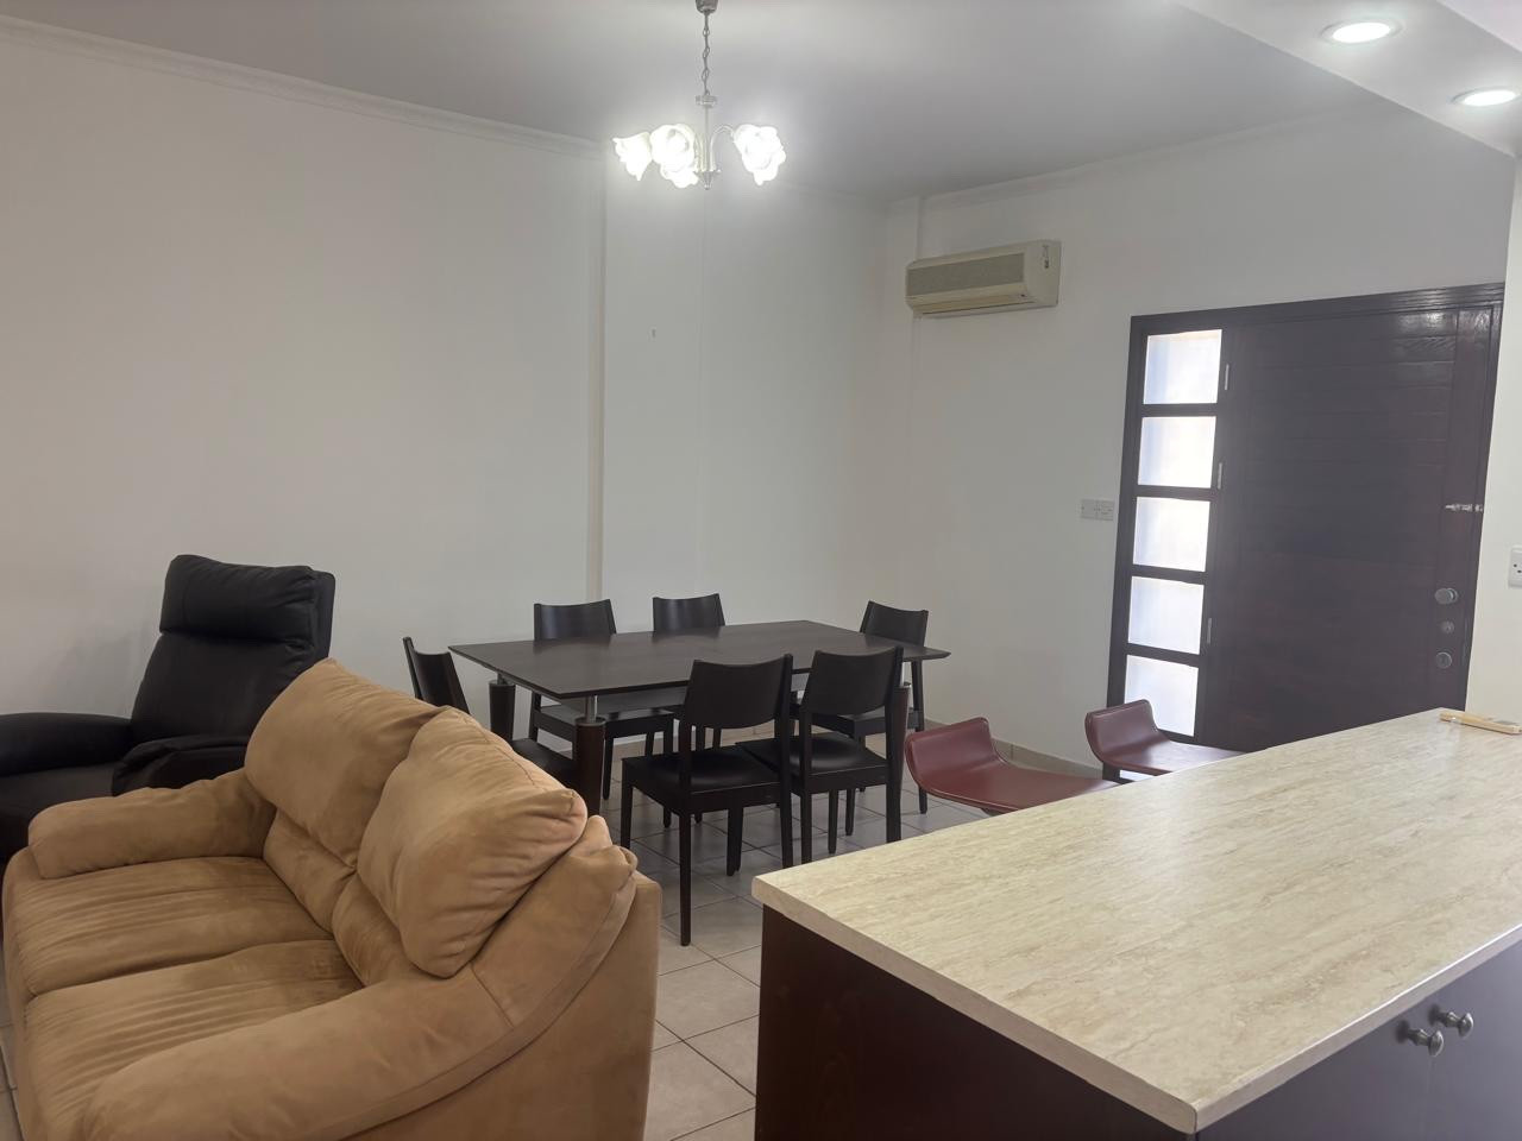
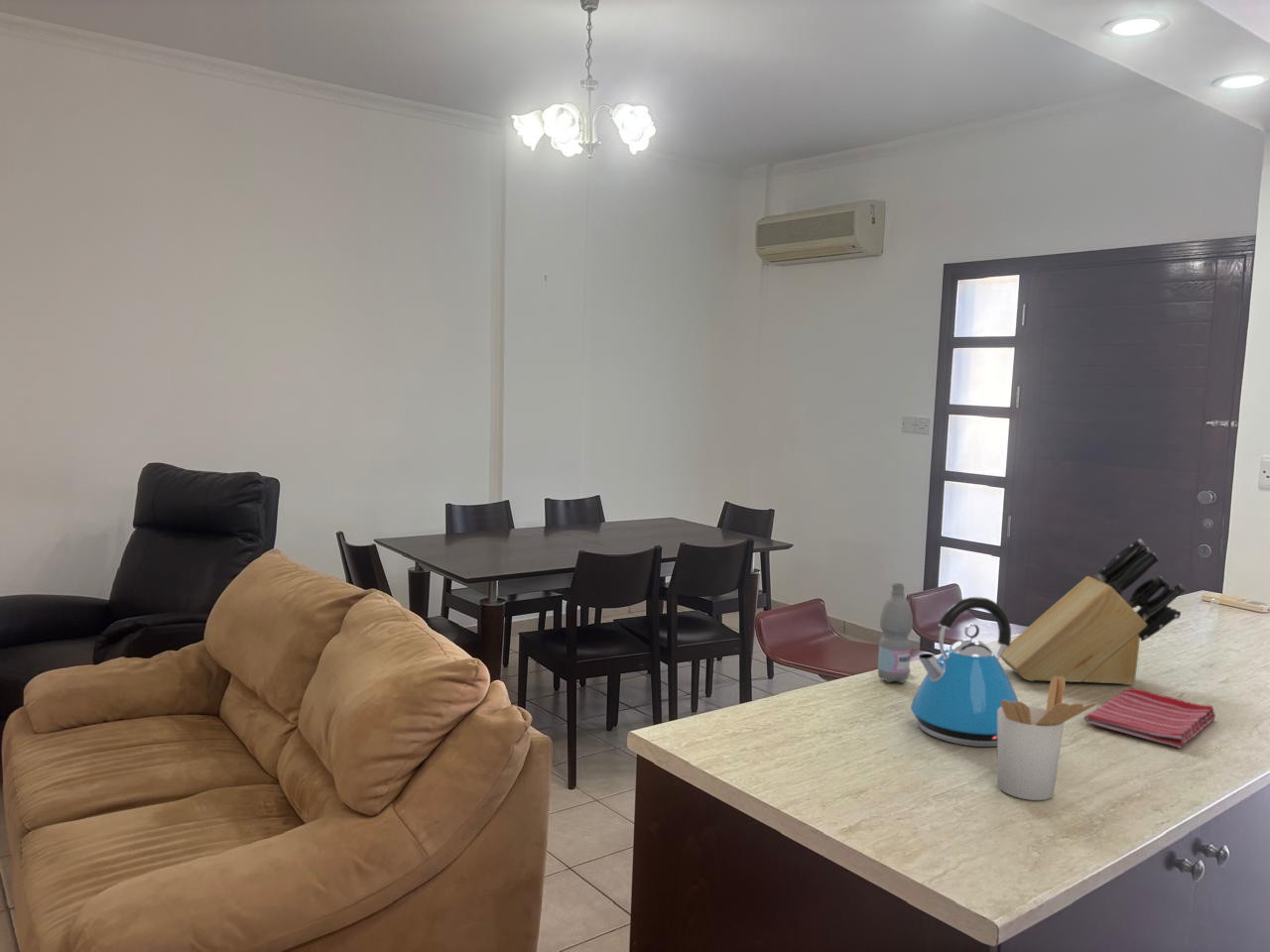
+ kettle [910,596,1019,748]
+ dish towel [1083,687,1216,749]
+ knife block [1000,538,1187,686]
+ water bottle [877,582,914,684]
+ utensil holder [996,676,1099,801]
